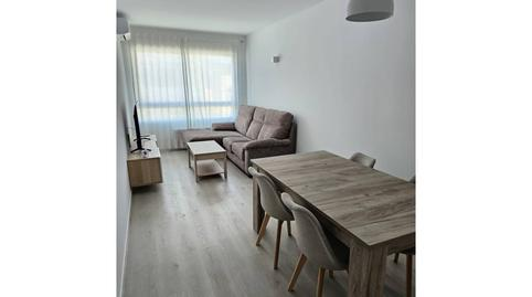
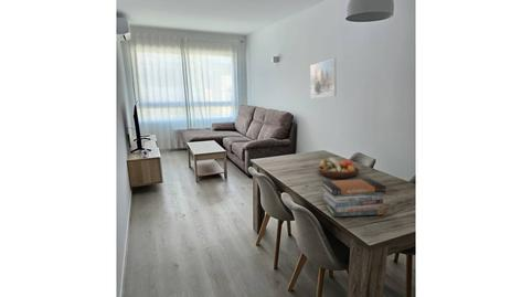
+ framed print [309,57,337,99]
+ fruit bowl [317,157,360,179]
+ book stack [321,178,387,218]
